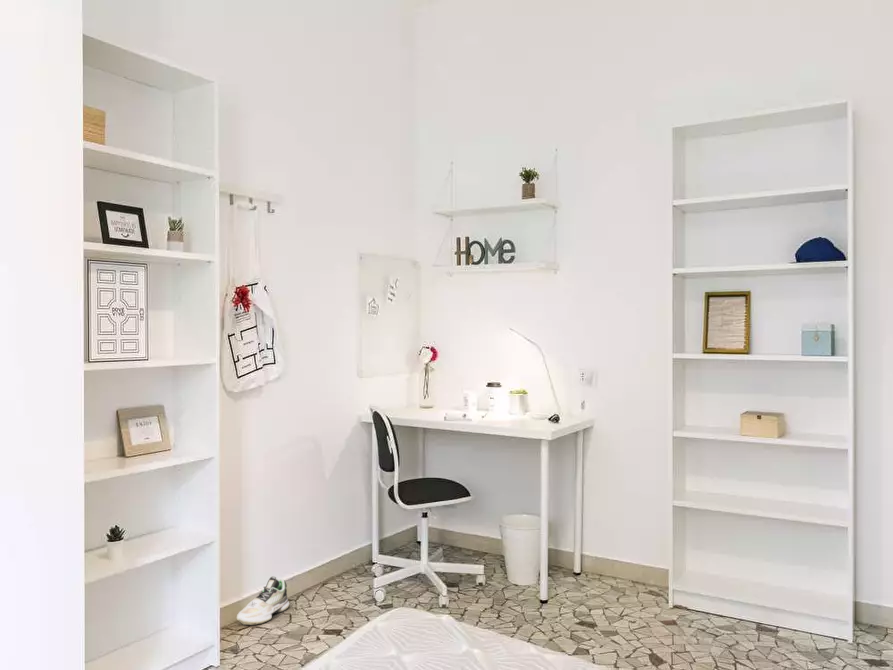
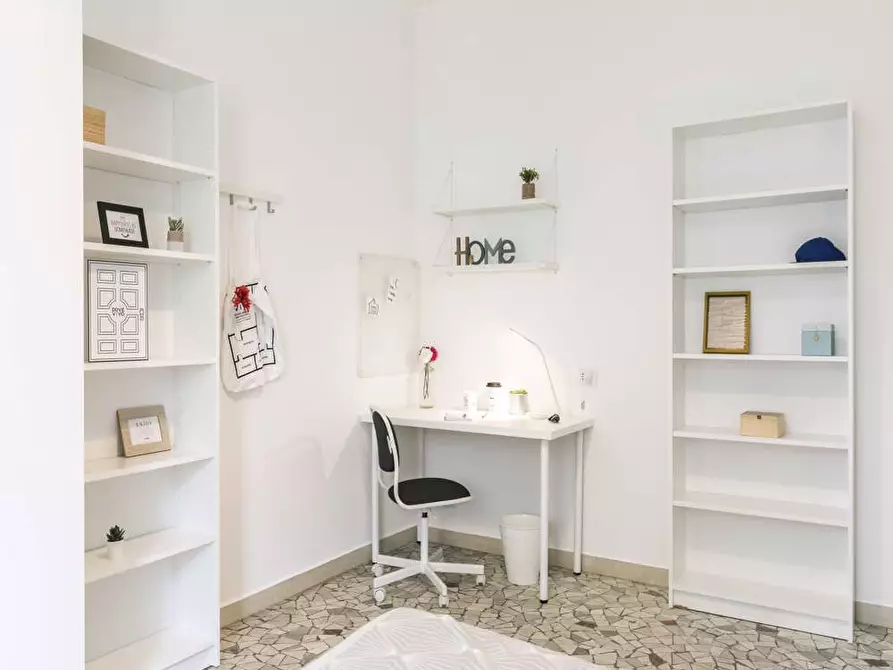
- shoe [236,575,290,626]
